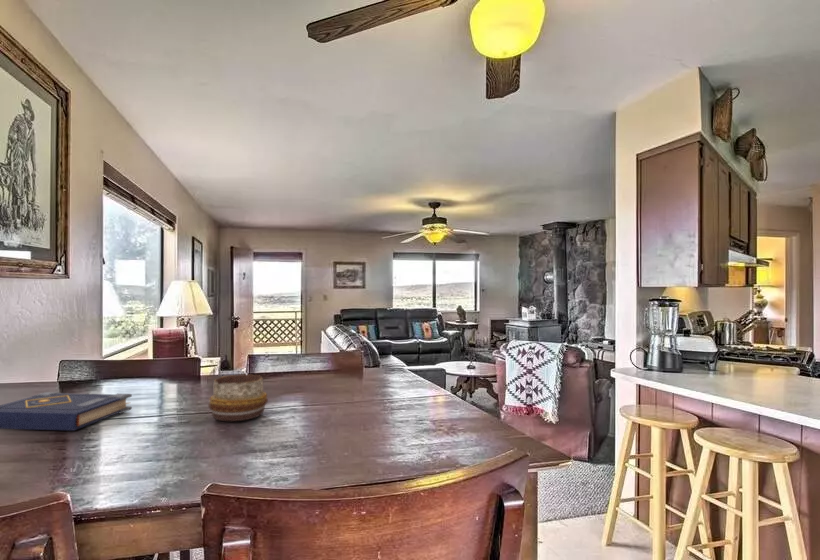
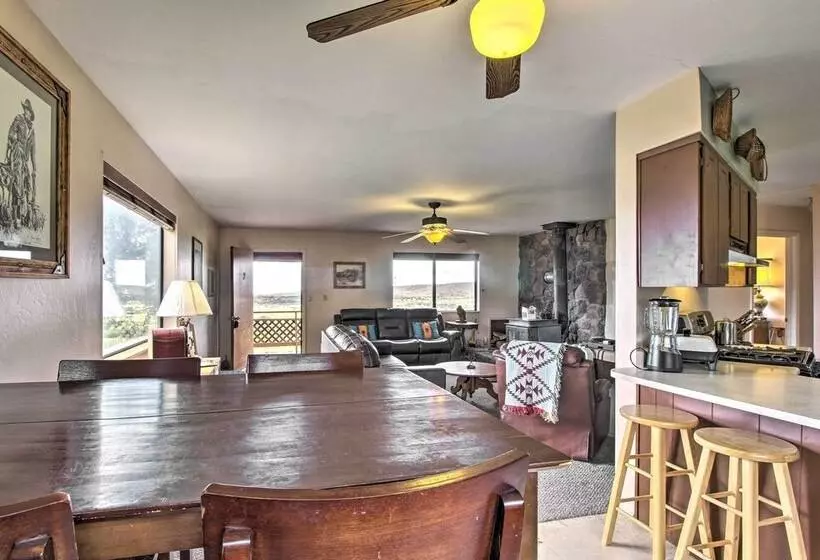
- decorative bowl [207,373,269,422]
- book [0,391,133,431]
